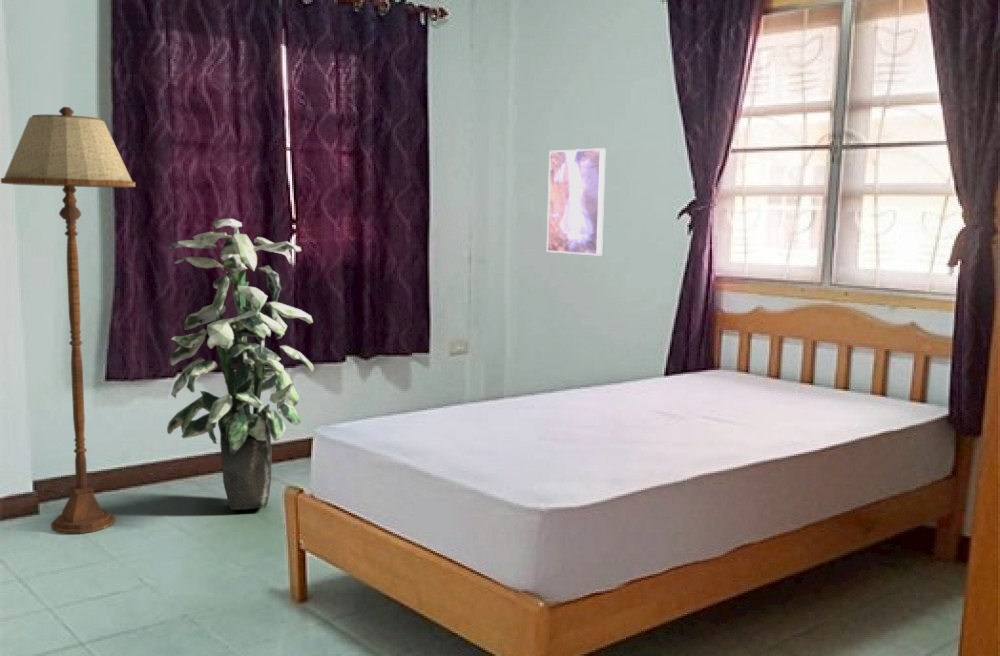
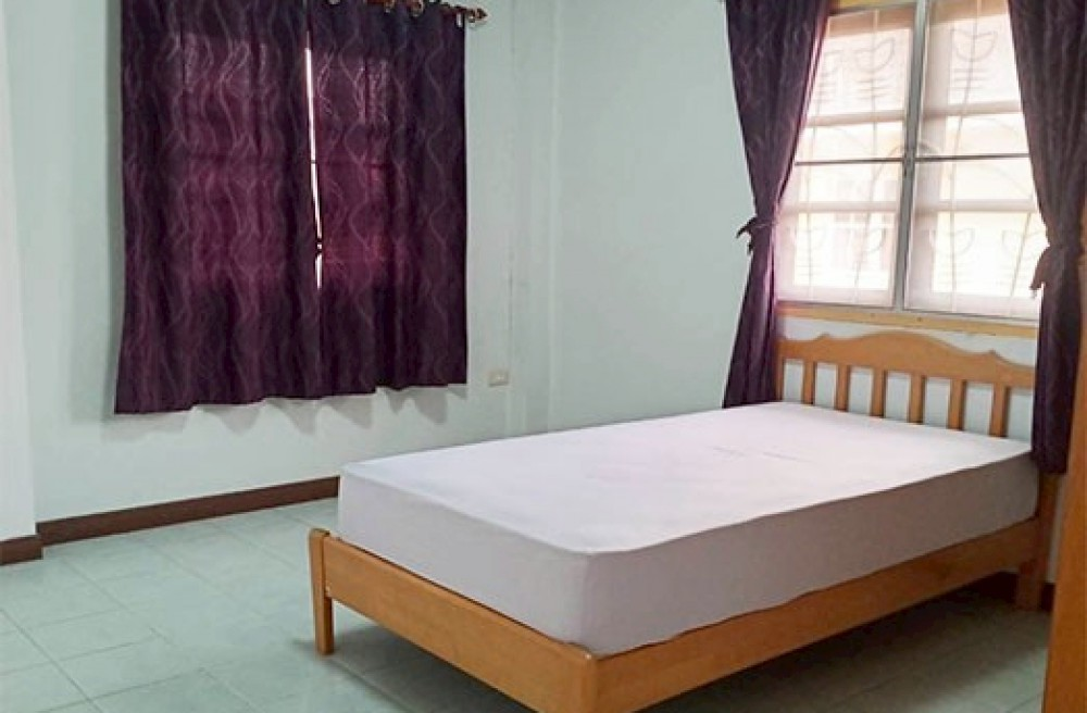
- indoor plant [166,218,315,511]
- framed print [546,147,607,256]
- floor lamp [0,106,137,535]
